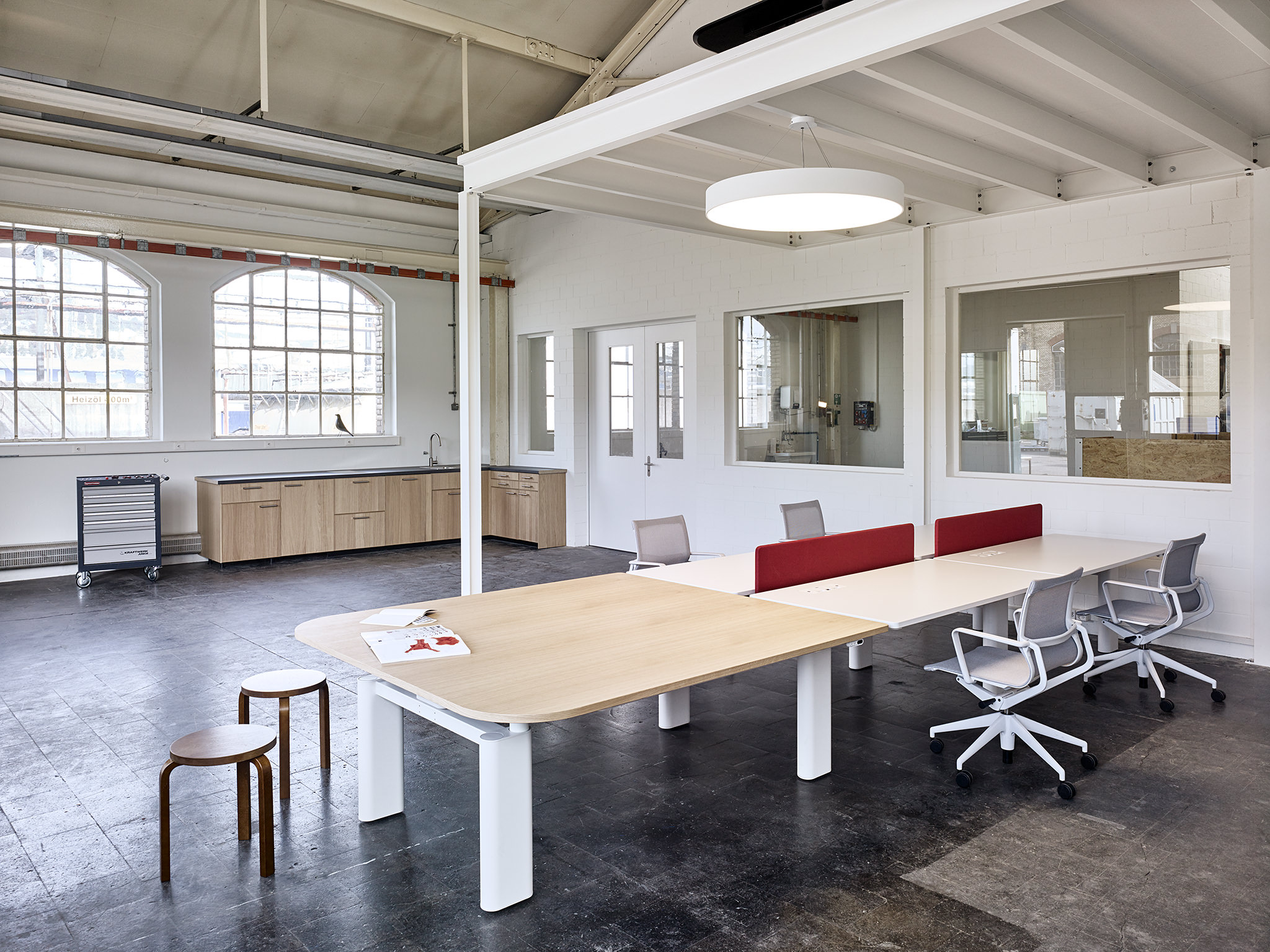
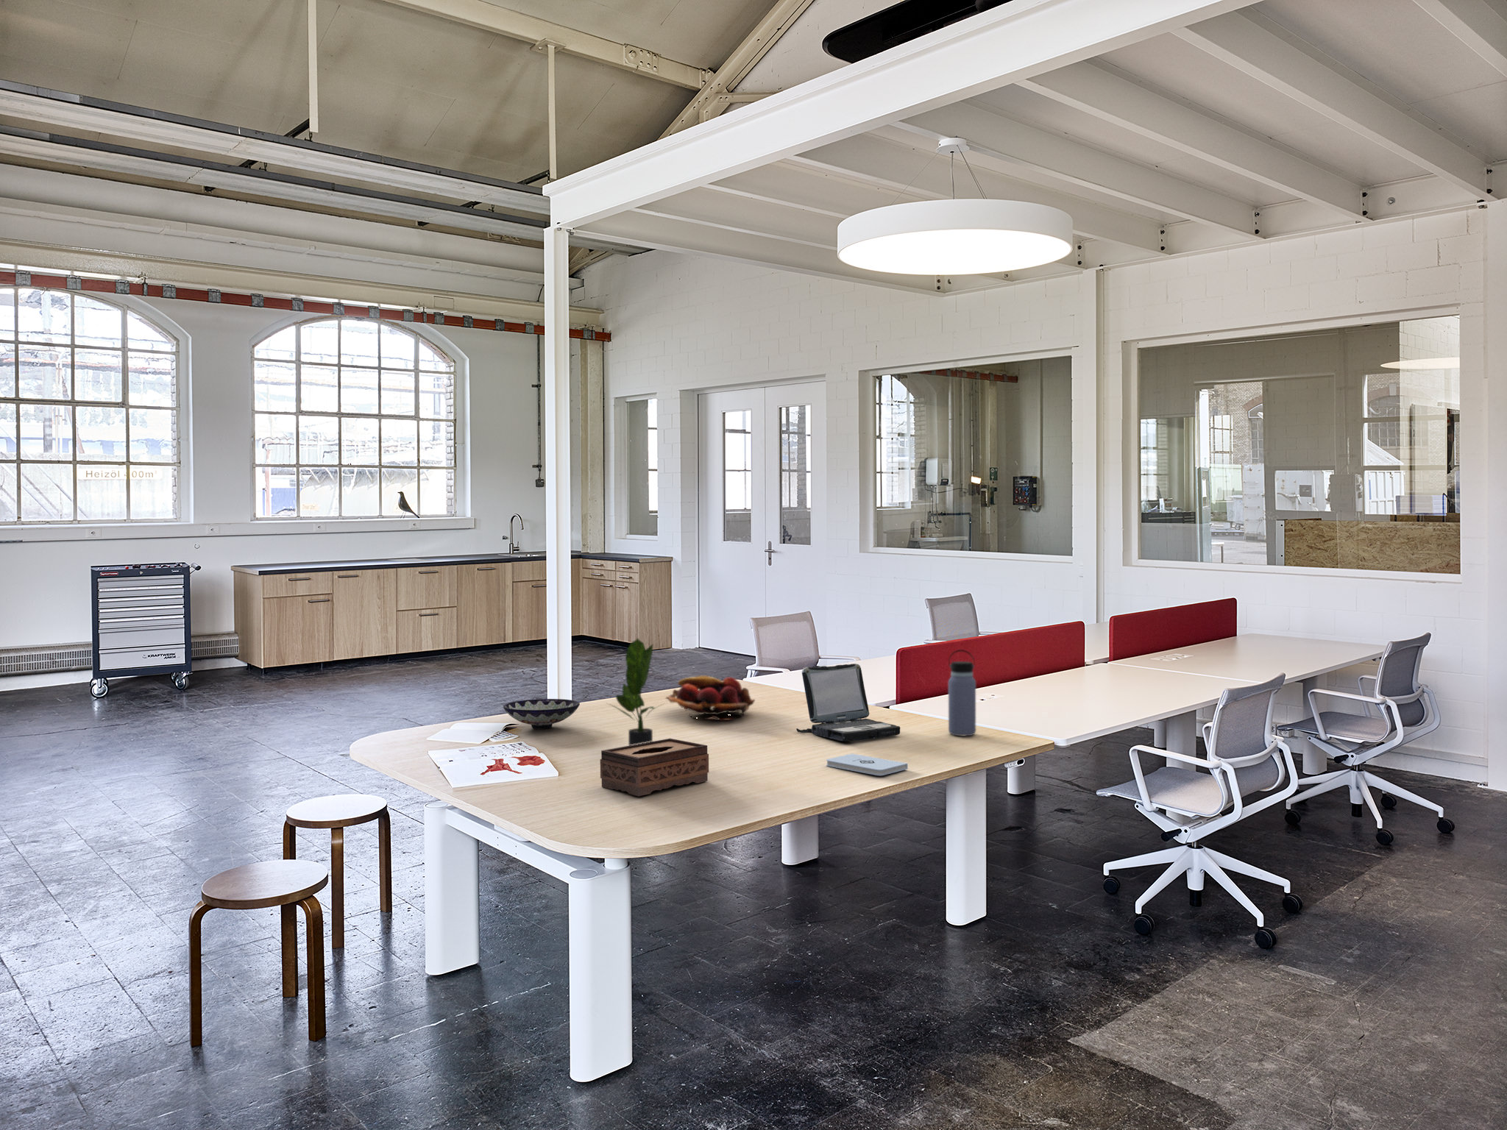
+ bowl [503,698,580,730]
+ notepad [826,754,908,776]
+ laptop [795,662,901,742]
+ tissue box [599,738,710,796]
+ fruit basket [666,674,756,720]
+ potted plant [605,637,667,745]
+ water bottle [948,649,977,736]
